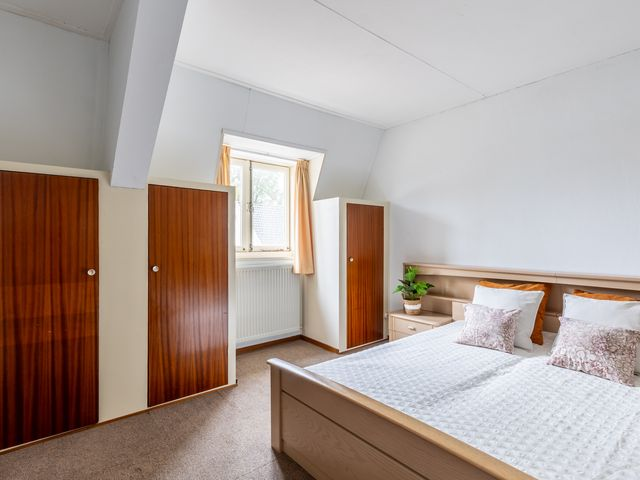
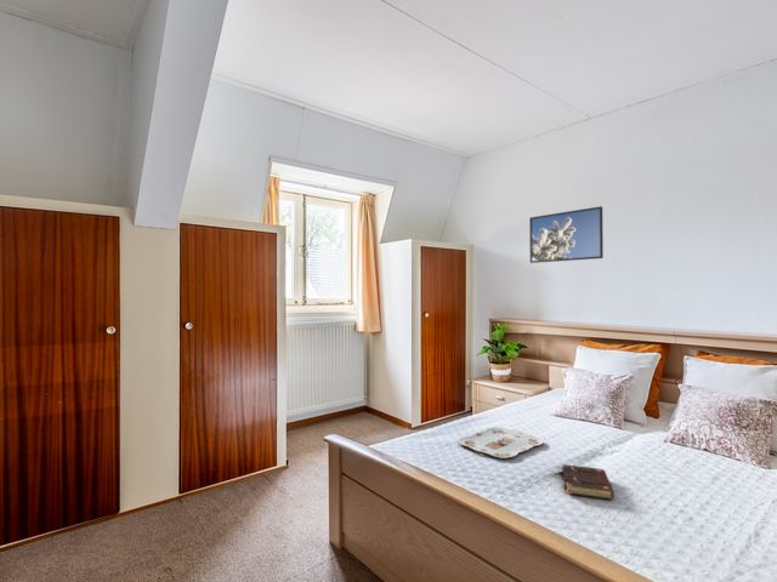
+ serving tray [458,427,545,460]
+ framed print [528,205,605,264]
+ book [561,463,616,501]
